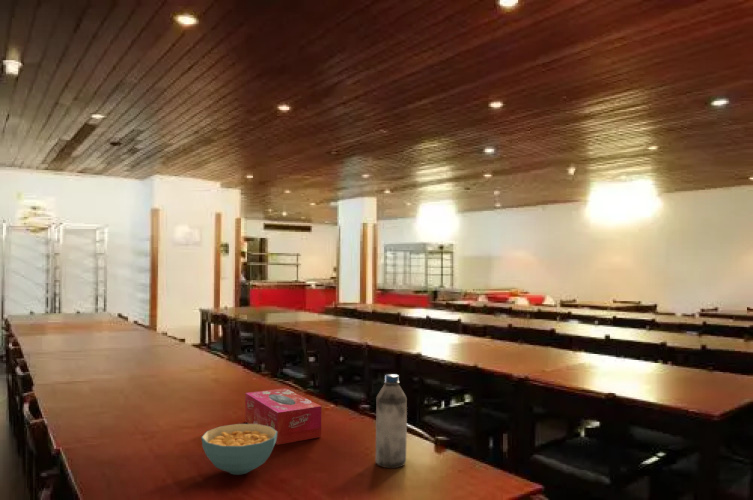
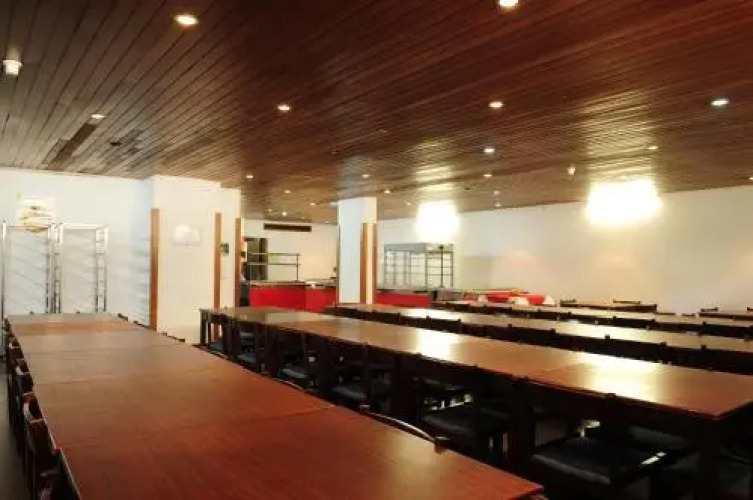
- water bottle [375,373,408,469]
- cereal bowl [200,423,277,476]
- tissue box [244,387,323,445]
